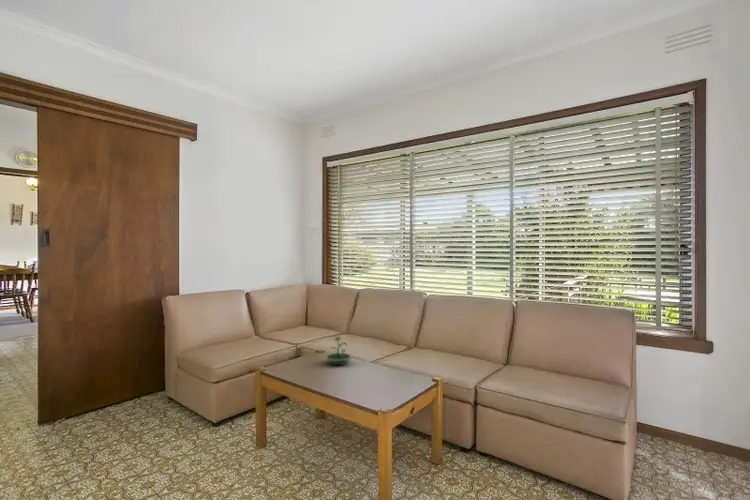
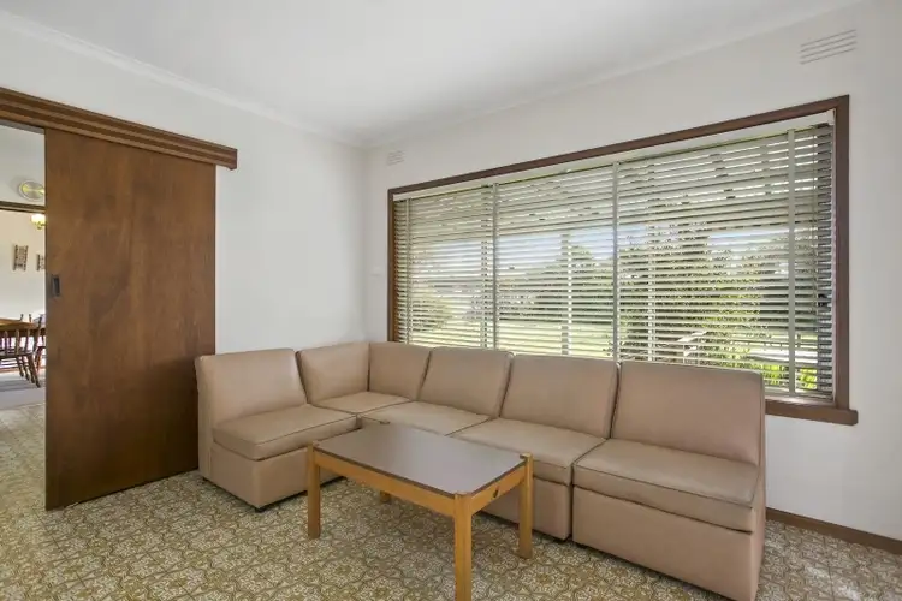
- terrarium [324,334,353,366]
